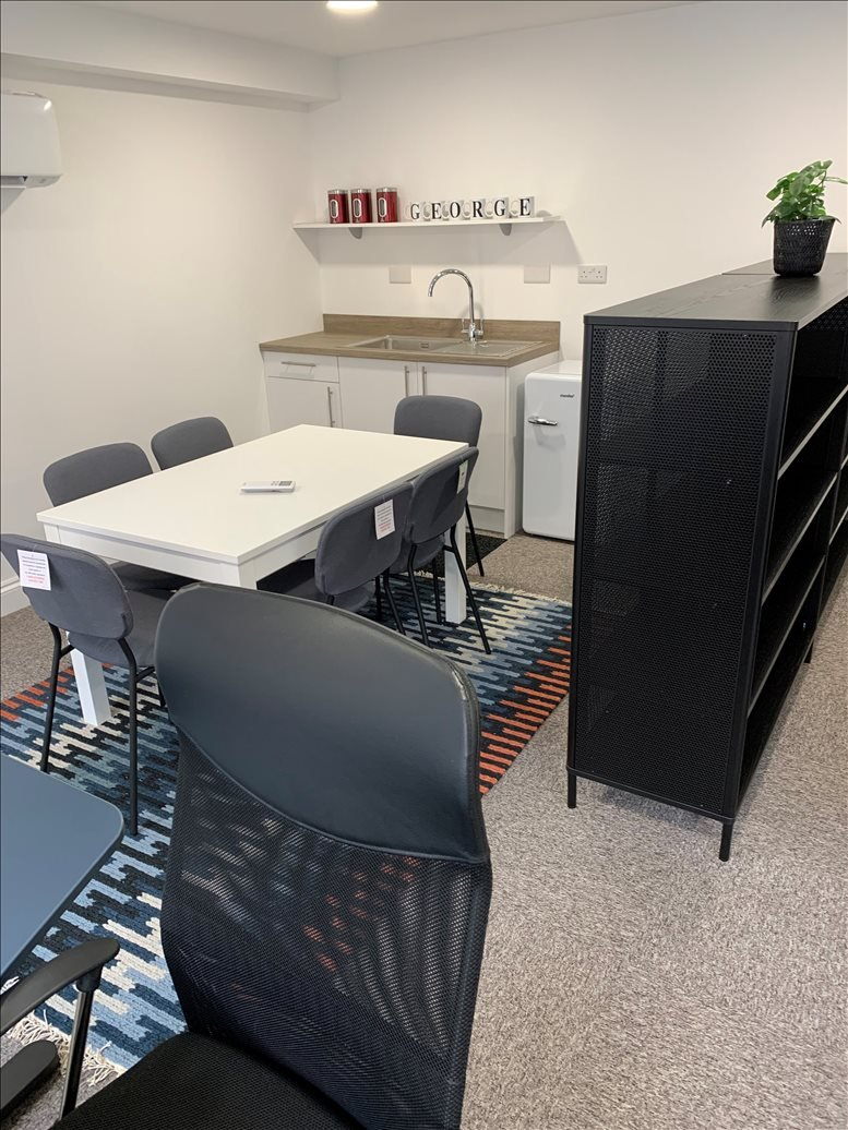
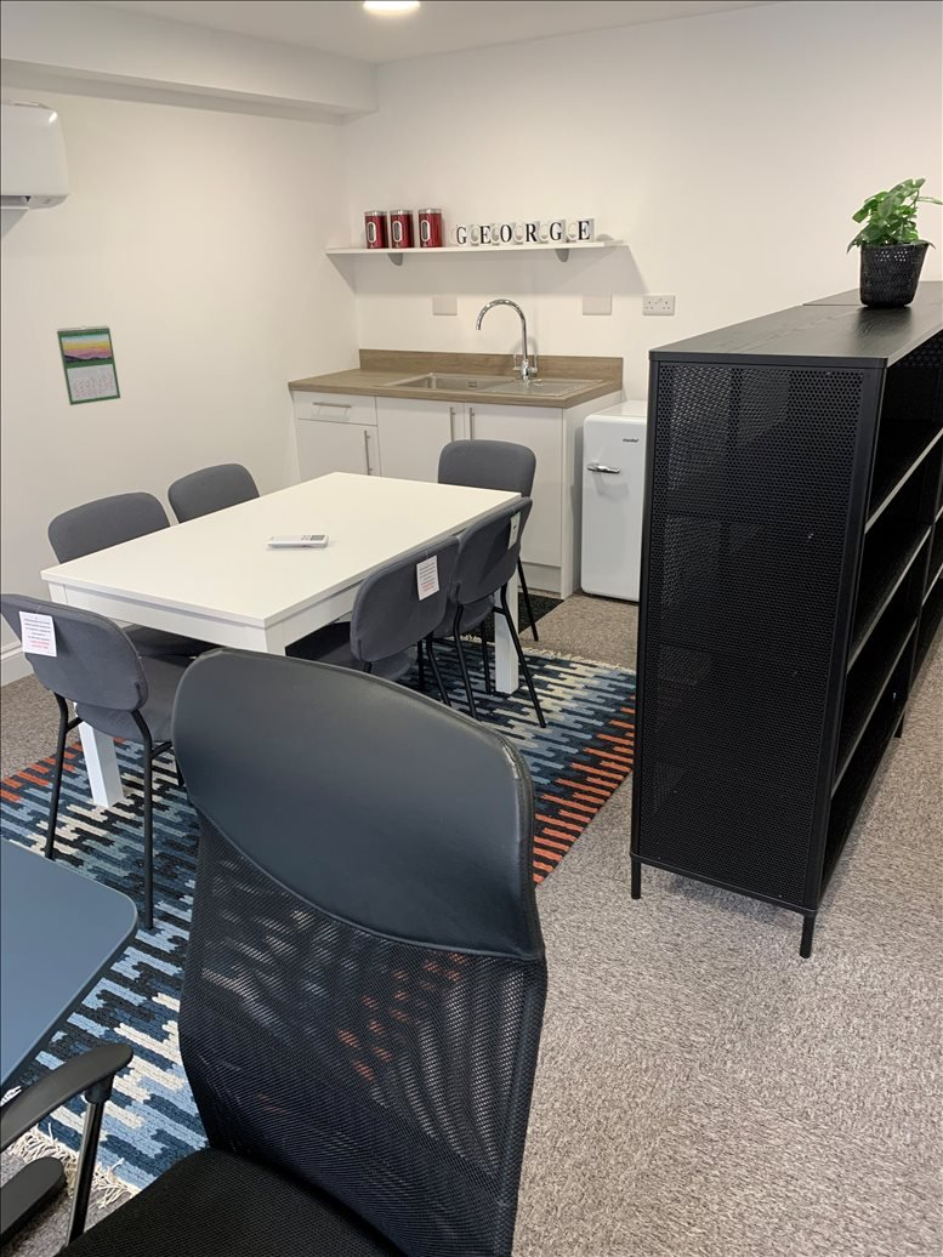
+ calendar [56,324,121,406]
